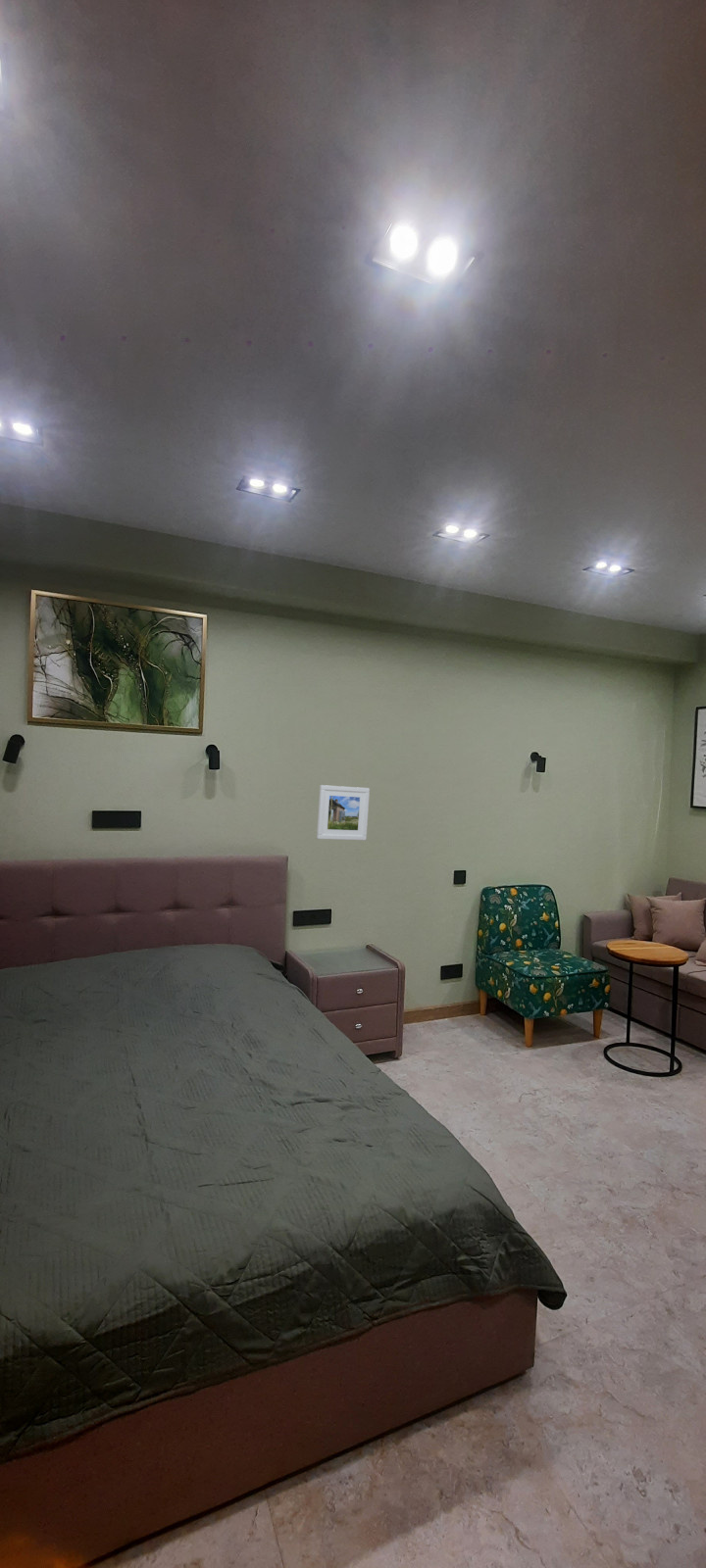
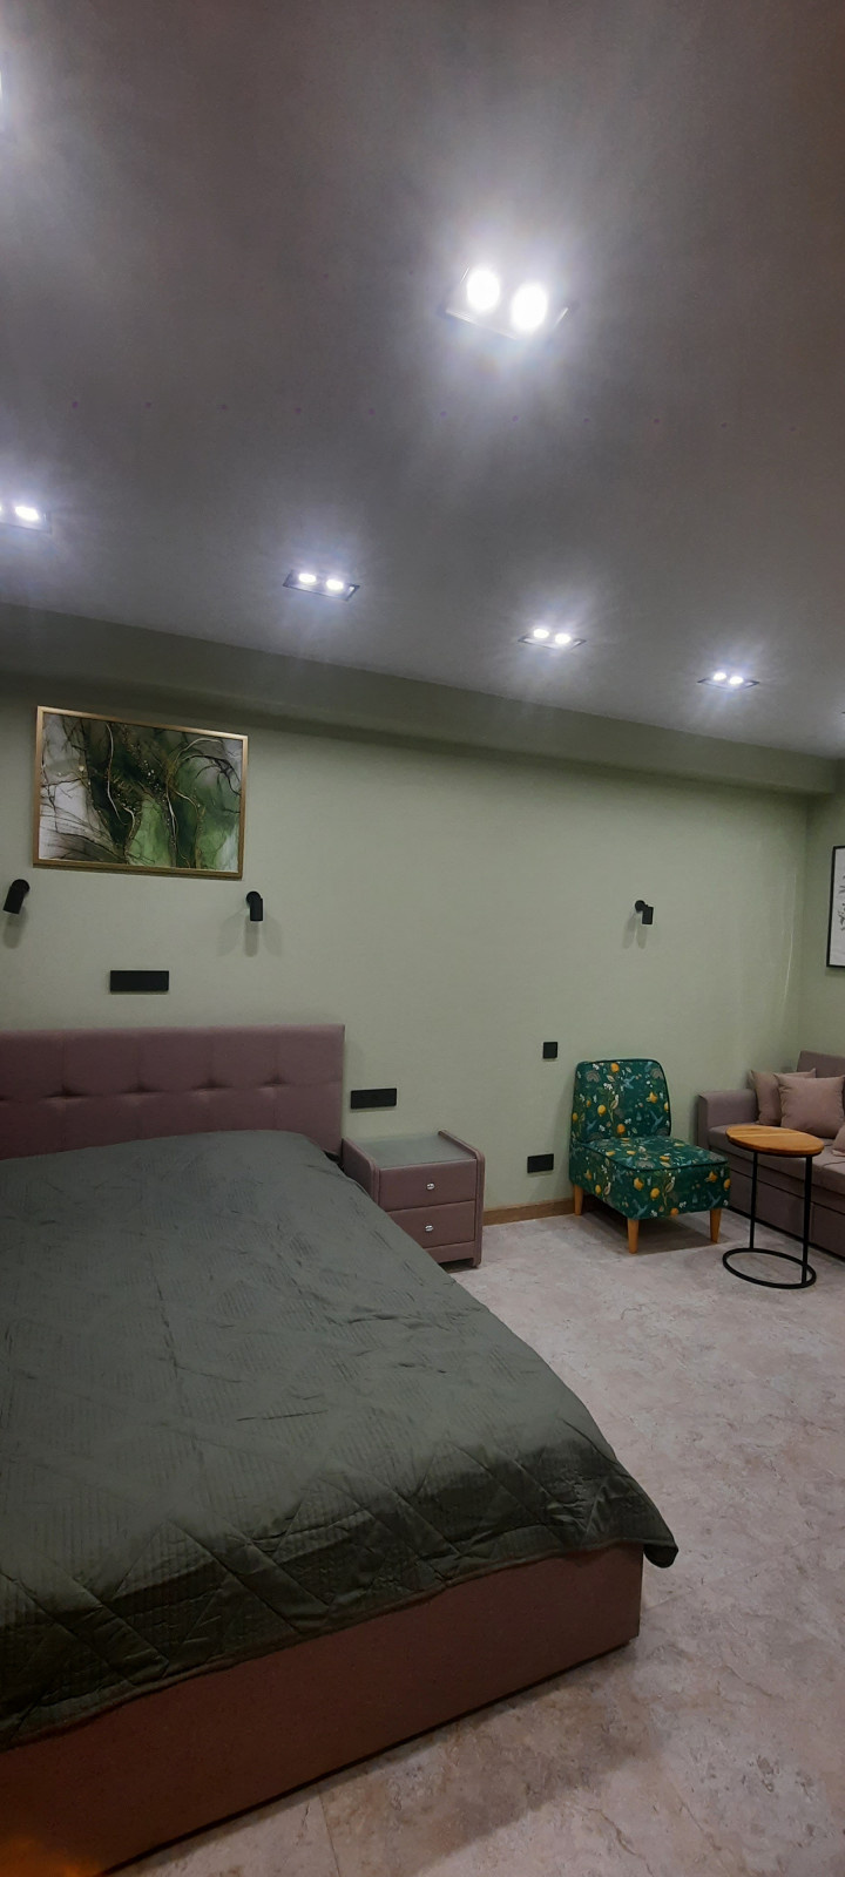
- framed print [316,784,371,841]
